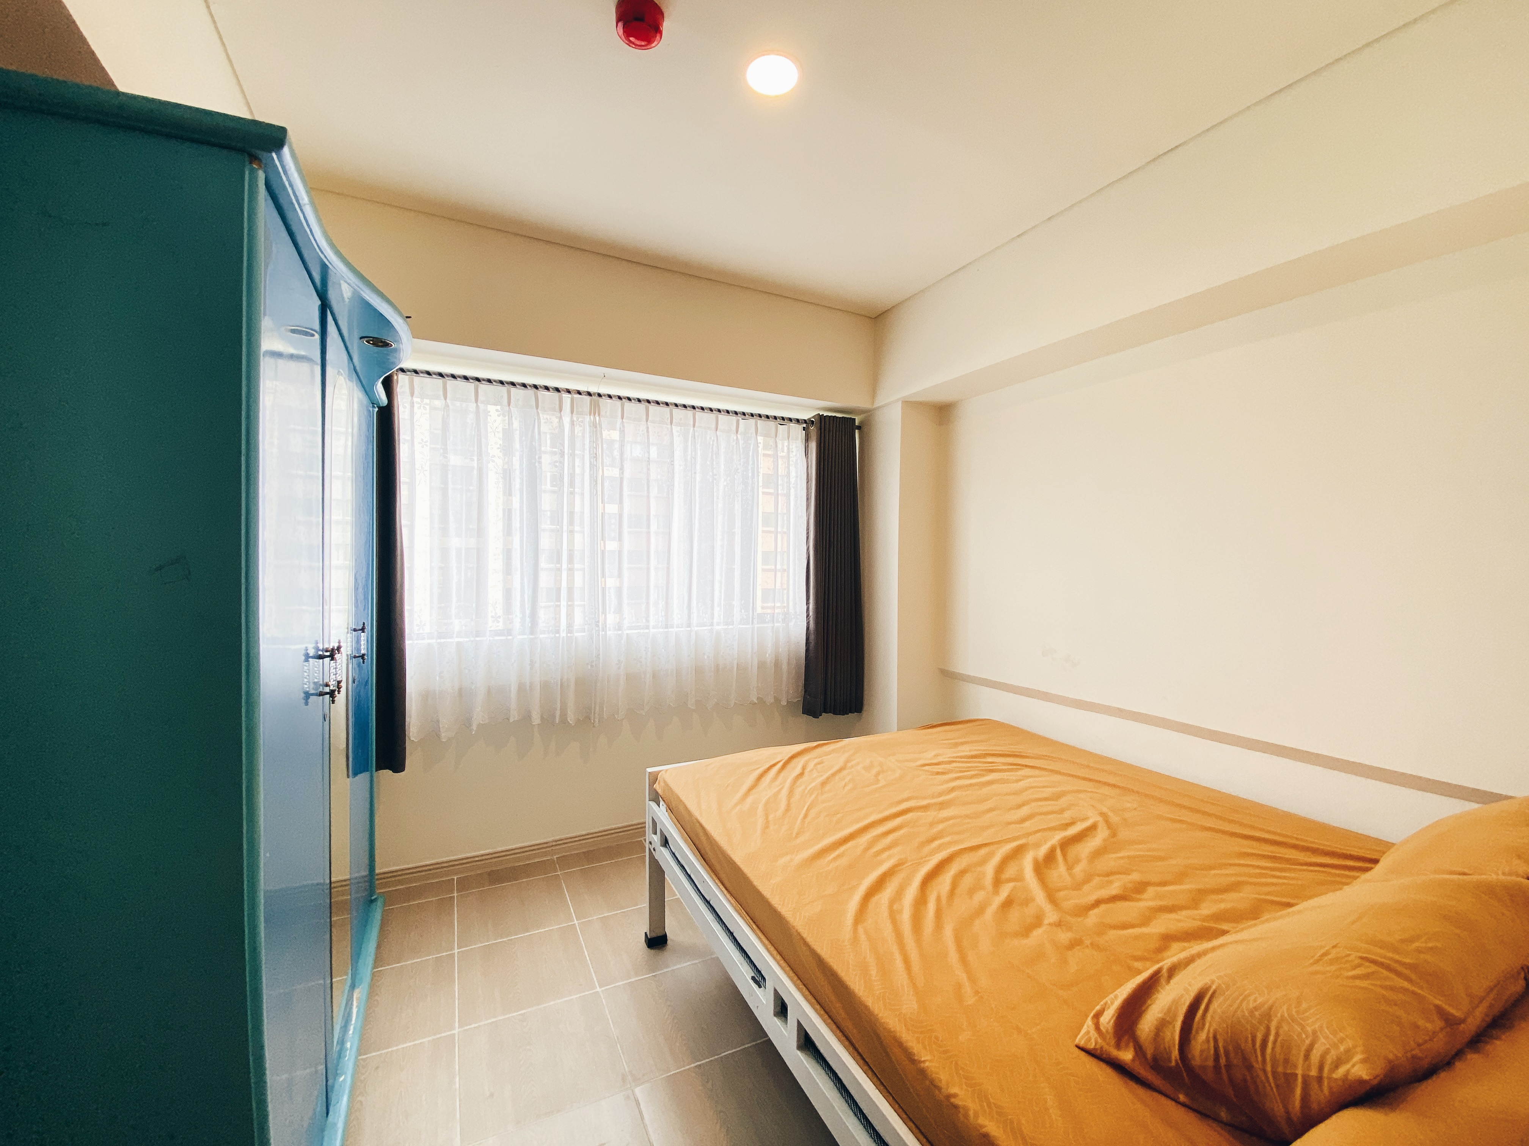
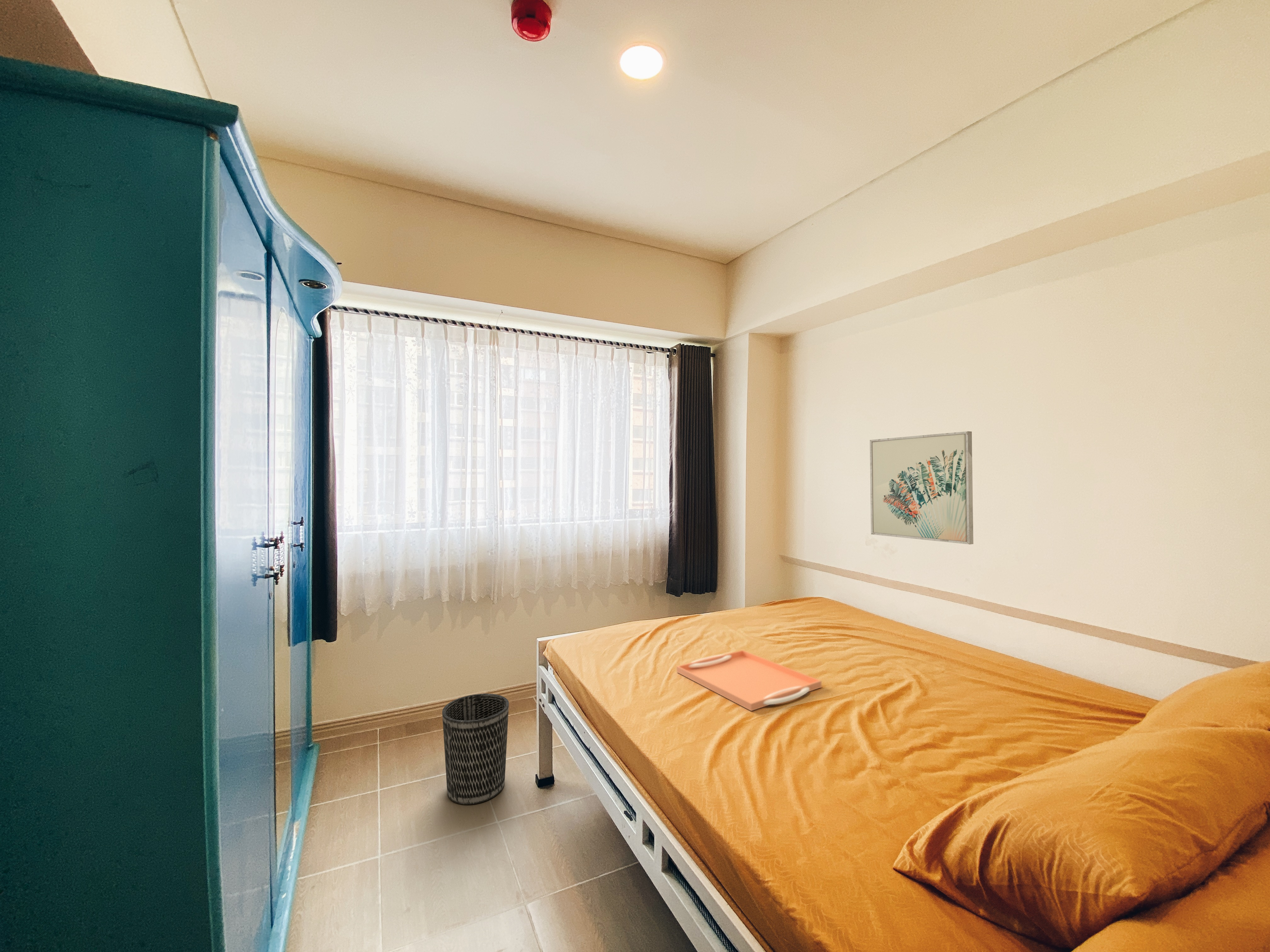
+ serving tray [676,650,822,711]
+ wall art [870,431,974,545]
+ wastebasket [442,693,509,805]
